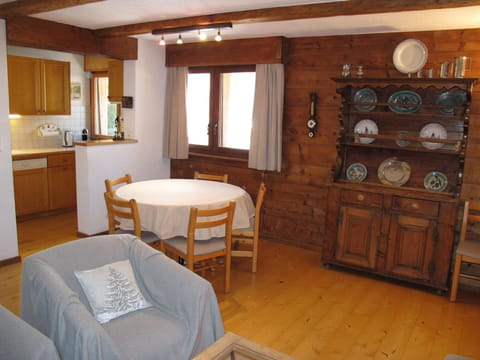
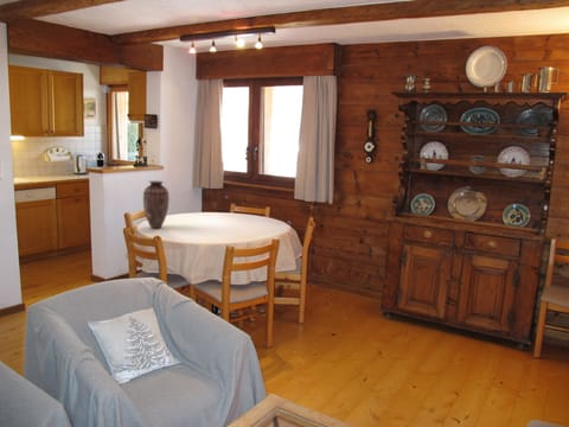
+ vase [142,180,171,229]
